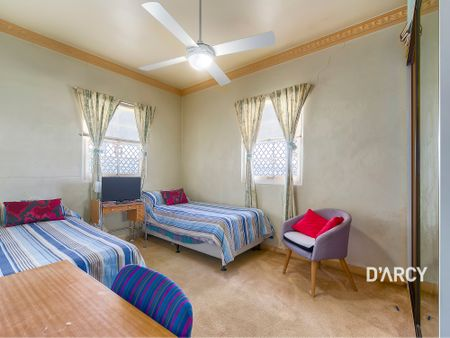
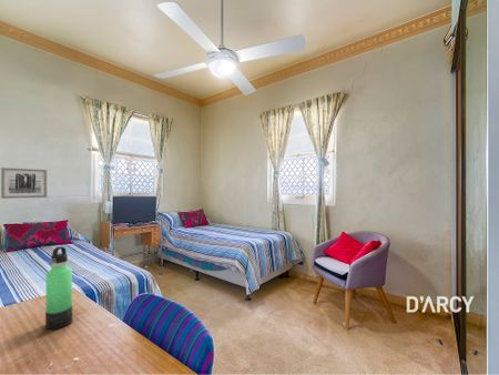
+ thermos bottle [44,246,73,331]
+ wall art [0,166,49,200]
